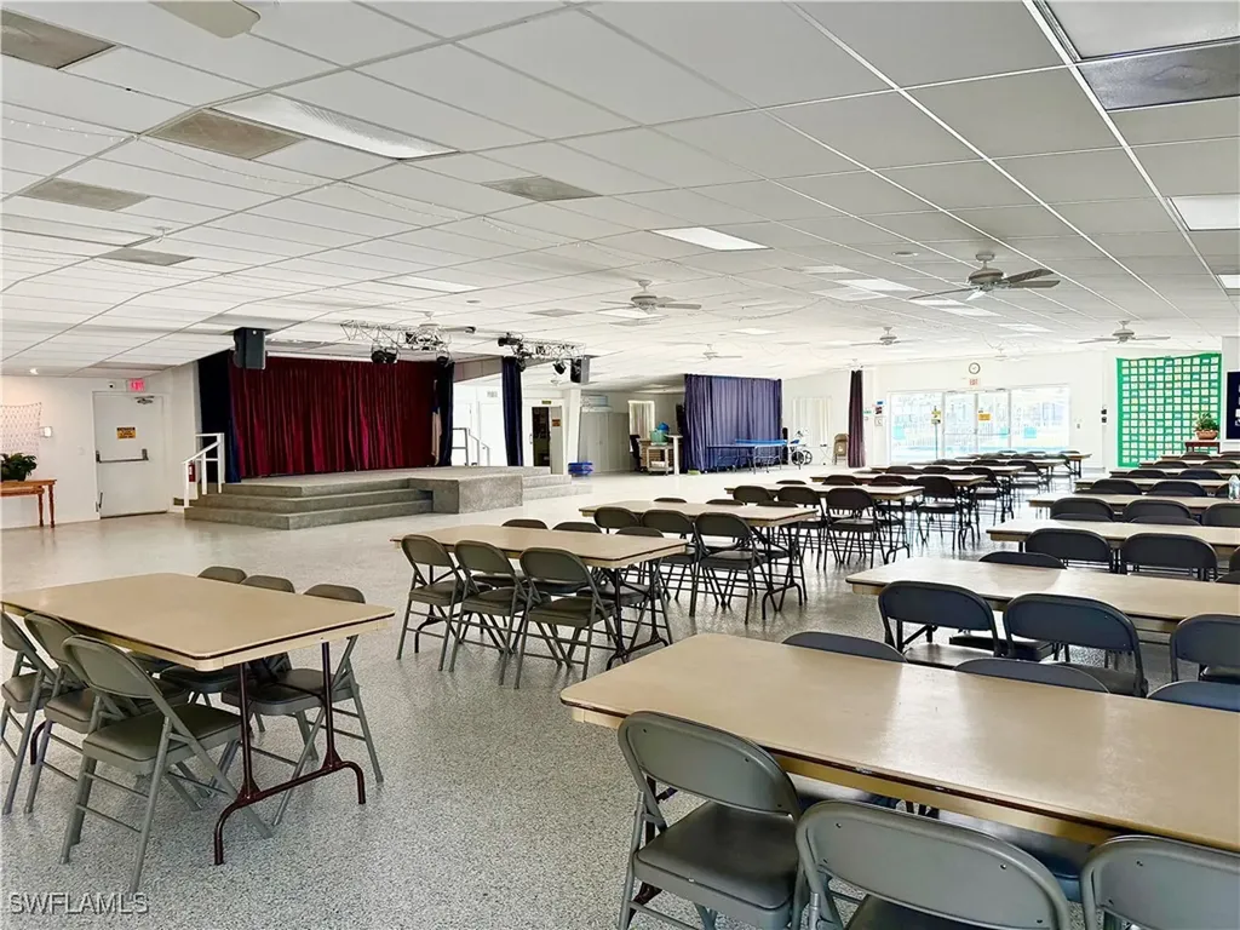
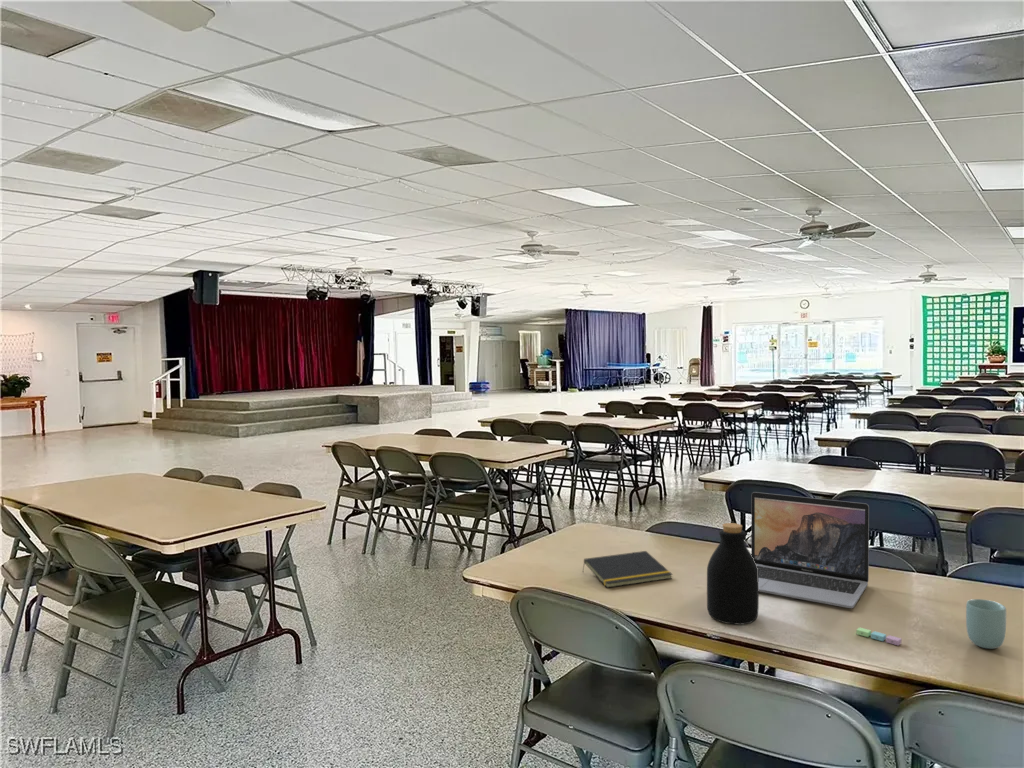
+ cup [965,598,1007,650]
+ notepad [581,550,673,589]
+ laptop [750,491,870,609]
+ sticky notes [855,626,902,646]
+ bottle [706,522,760,626]
